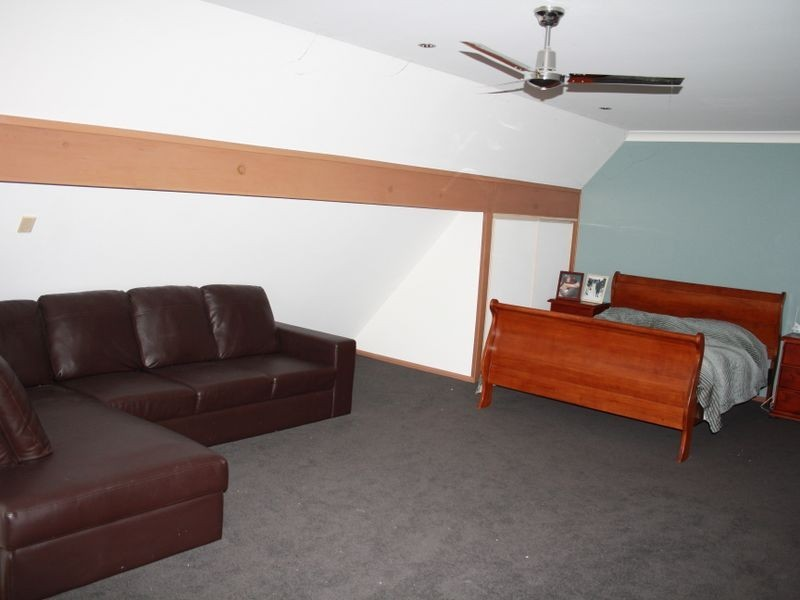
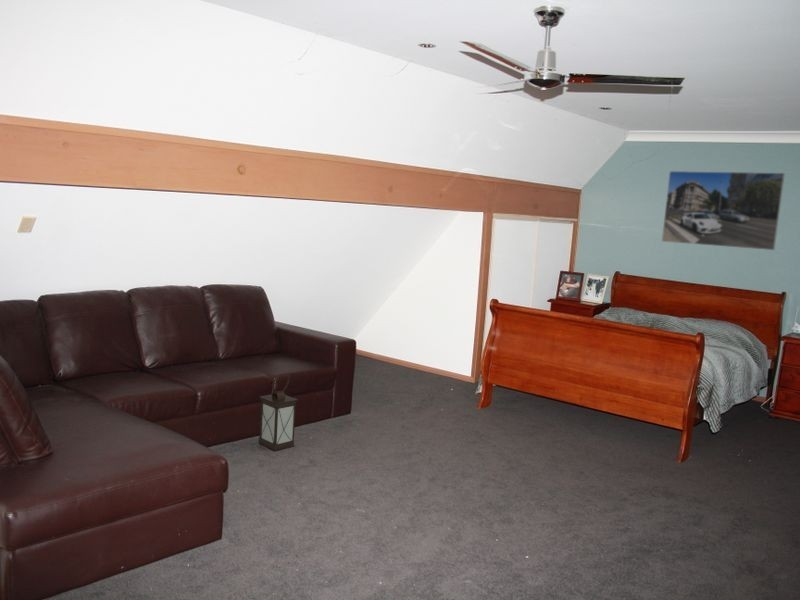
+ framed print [661,170,786,251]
+ lantern [257,373,298,452]
